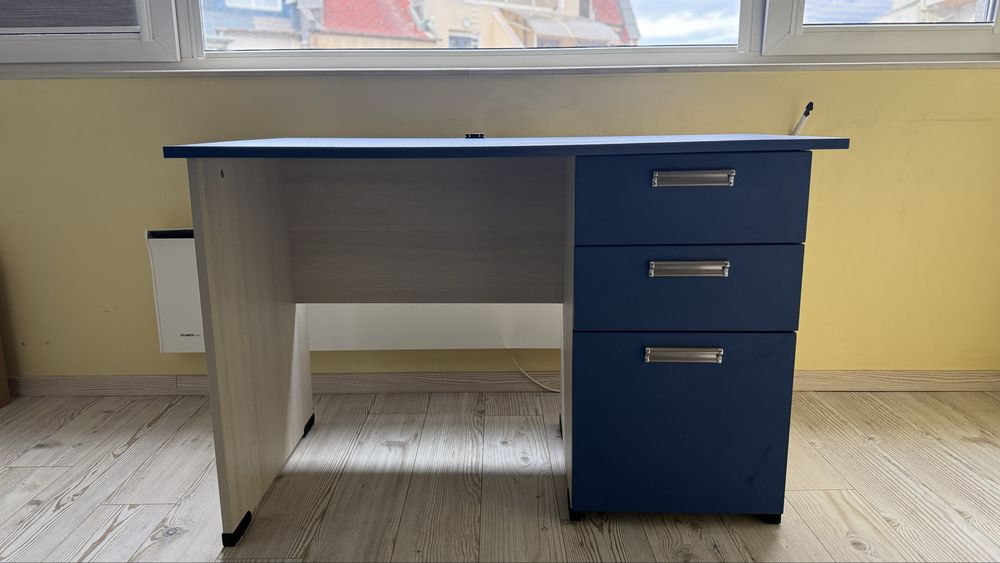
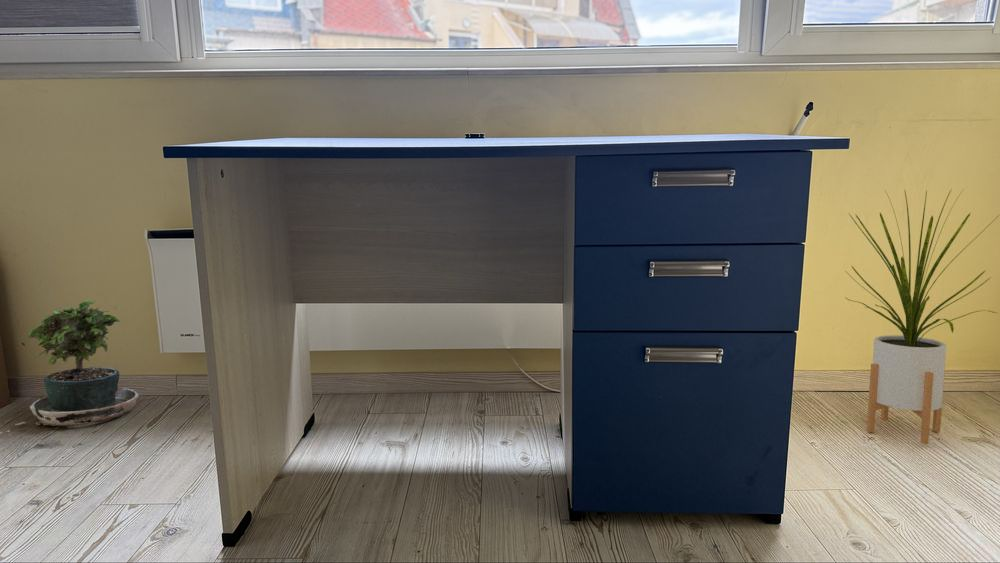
+ potted plant [0,298,139,434]
+ house plant [844,188,1000,445]
